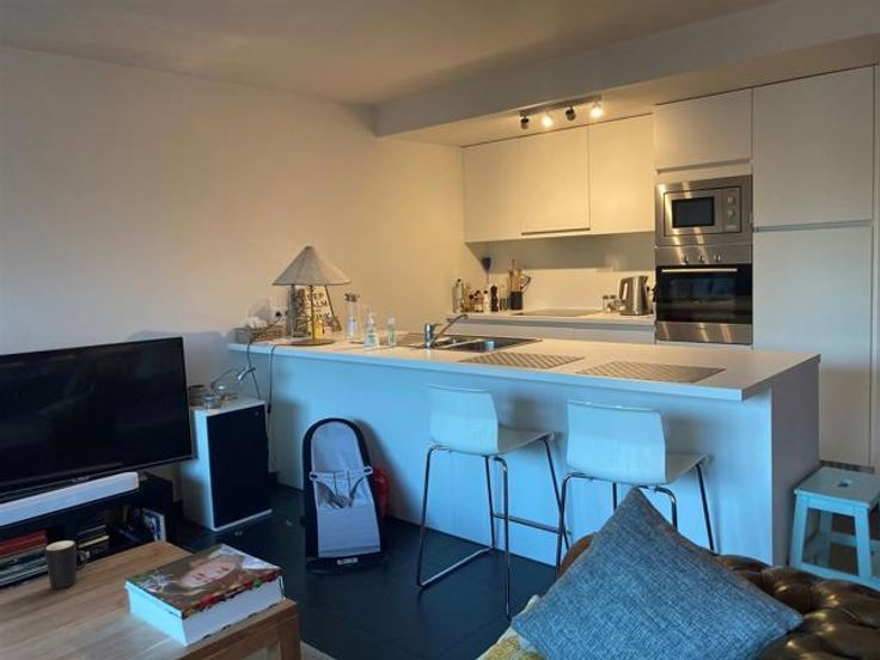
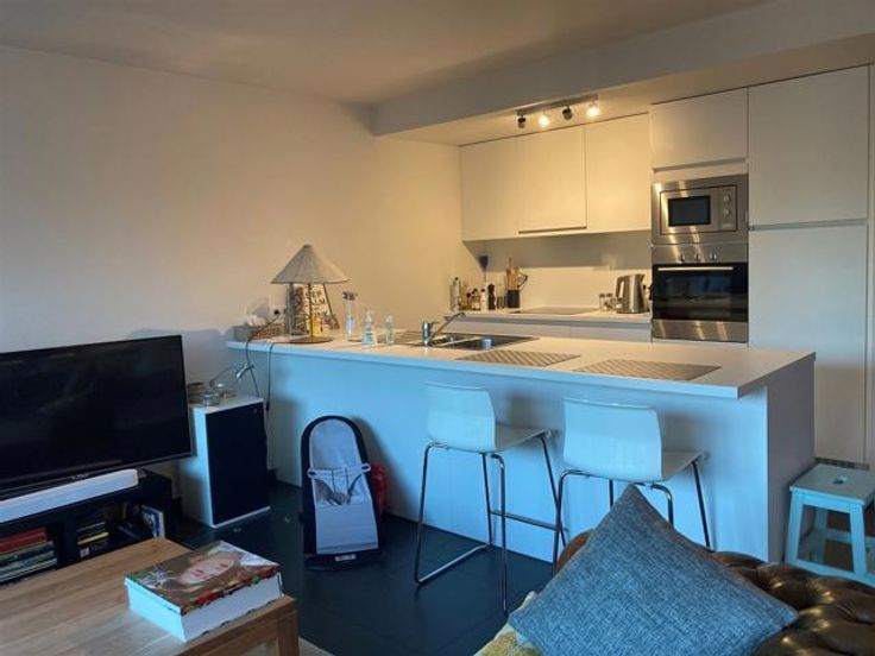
- mug [43,539,88,589]
